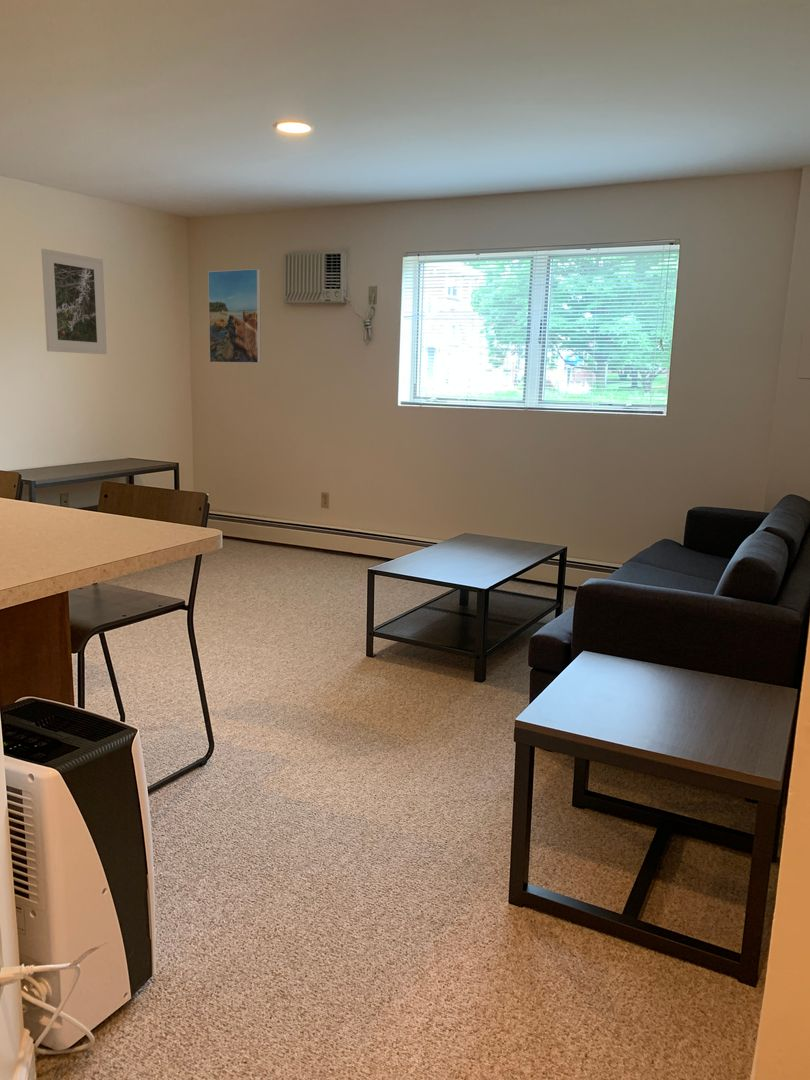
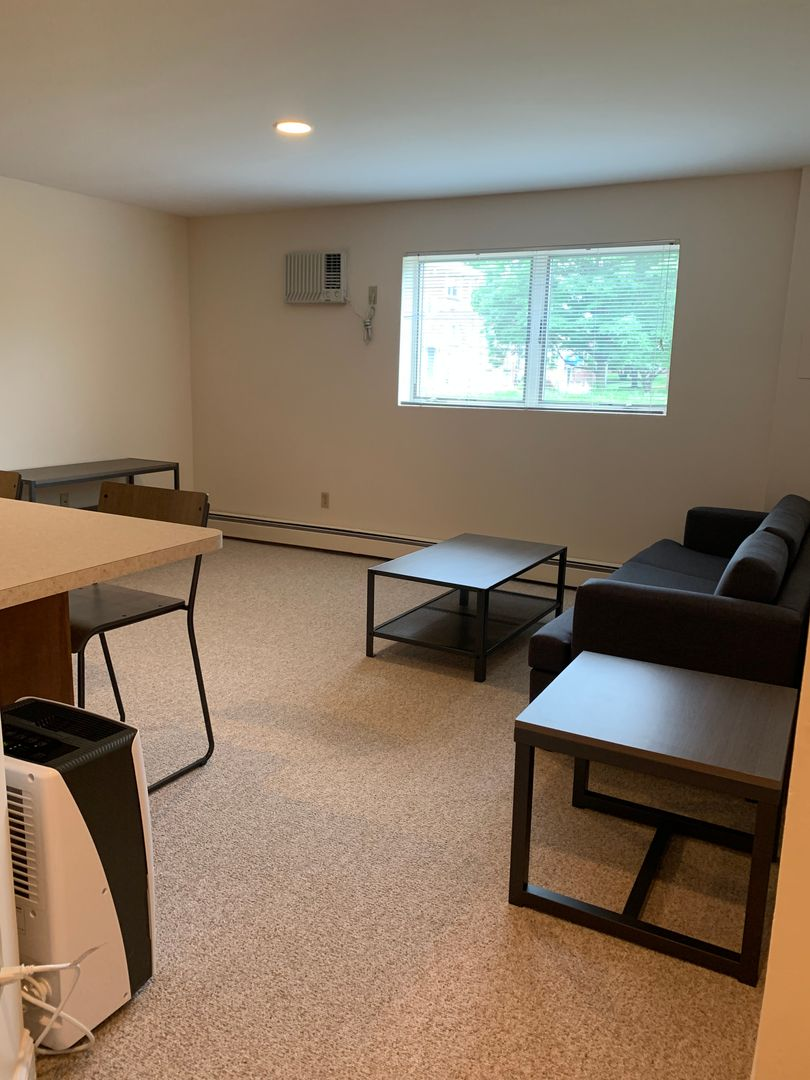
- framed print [40,248,108,355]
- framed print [207,268,262,364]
